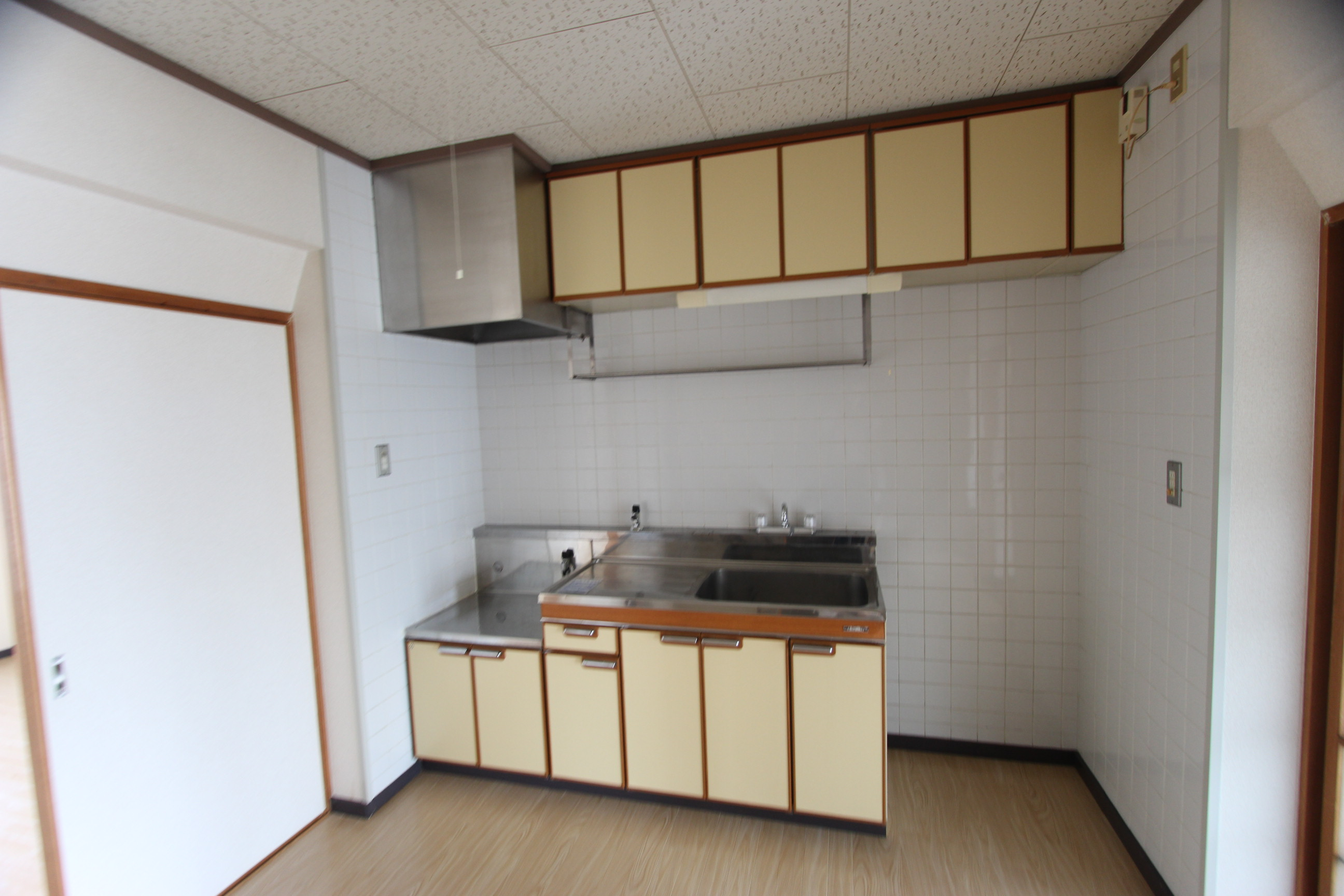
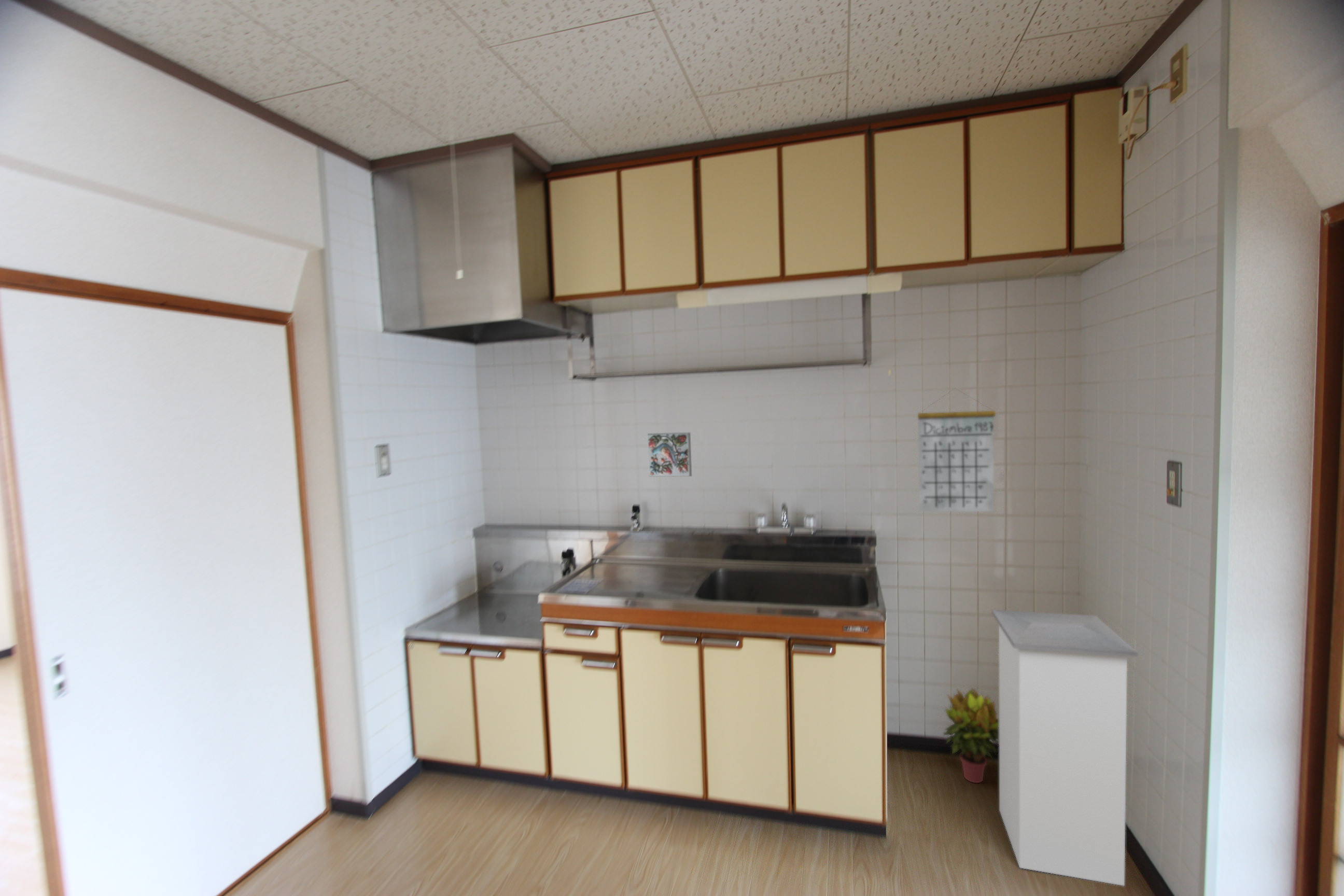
+ decorative tile [647,432,692,477]
+ calendar [917,388,996,512]
+ potted plant [943,688,999,783]
+ trash can [991,609,1139,887]
